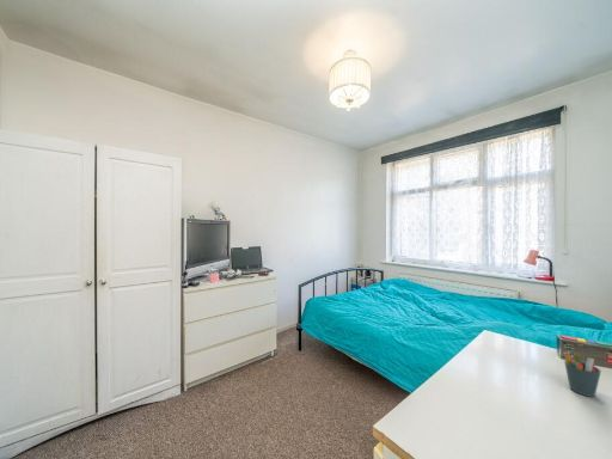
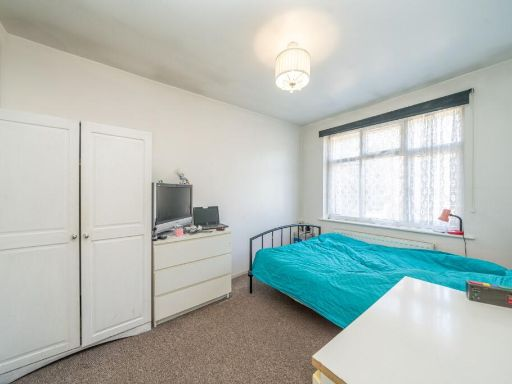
- pen holder [562,351,602,398]
